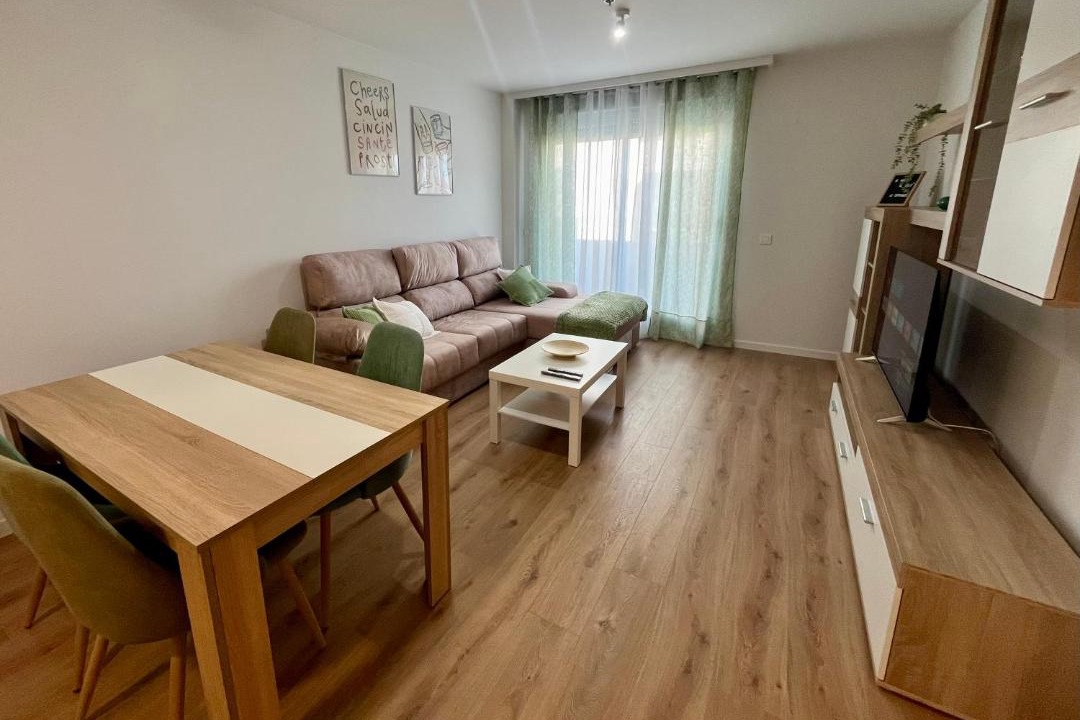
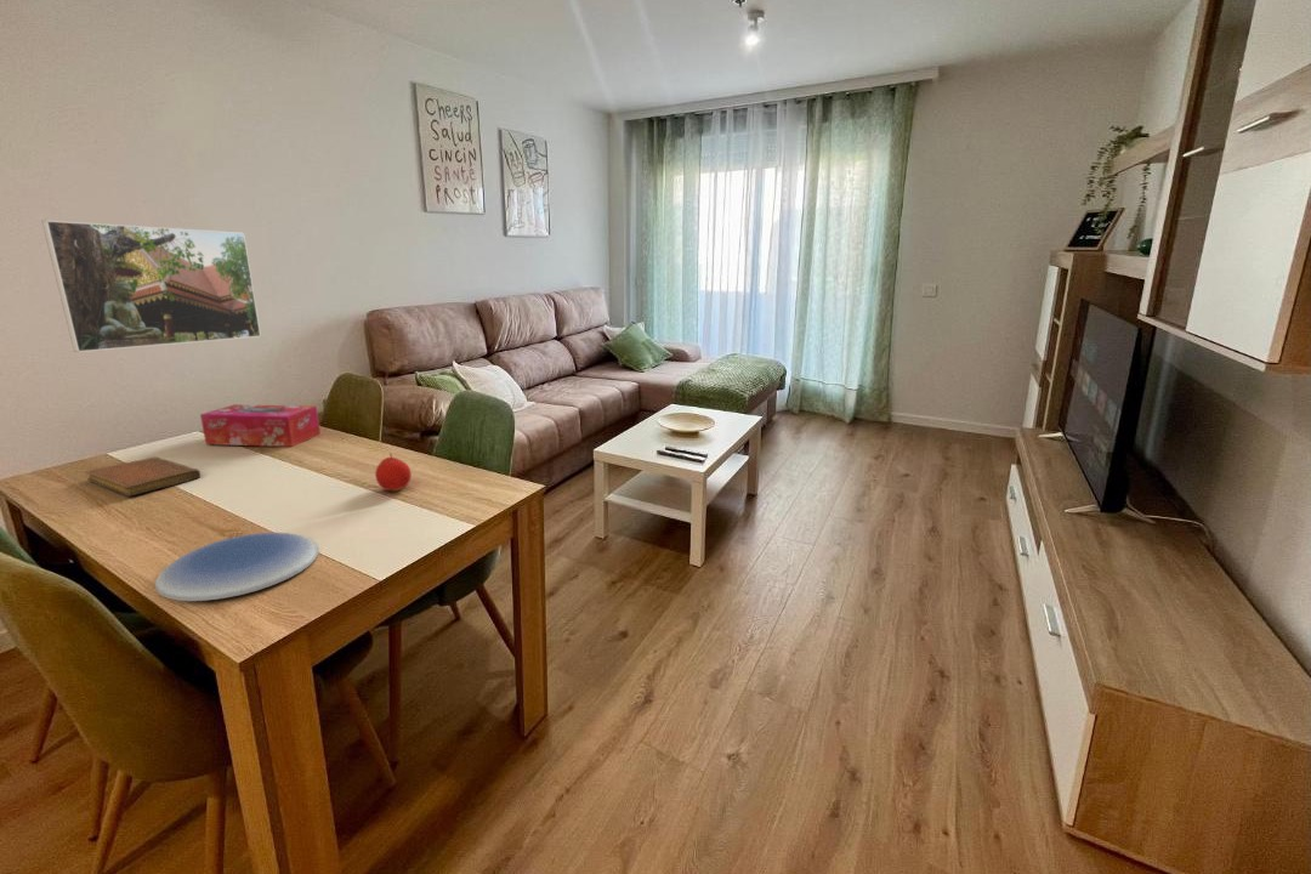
+ plate [154,532,319,602]
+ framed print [41,220,262,353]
+ notebook [85,456,202,498]
+ fruit [374,452,413,492]
+ tissue box [199,403,322,448]
